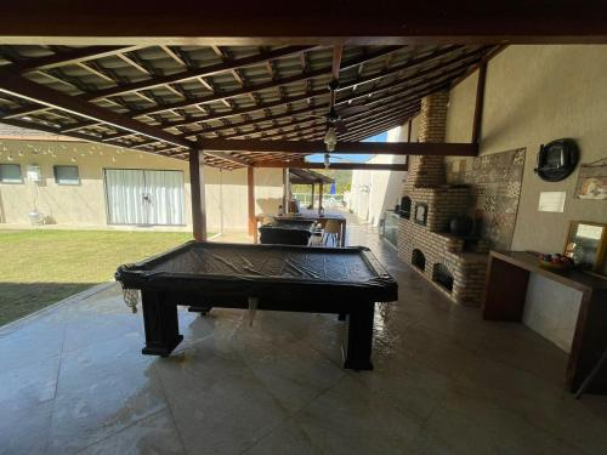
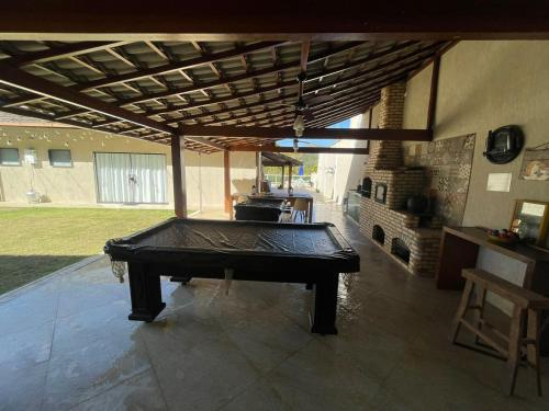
+ stool [447,267,549,398]
